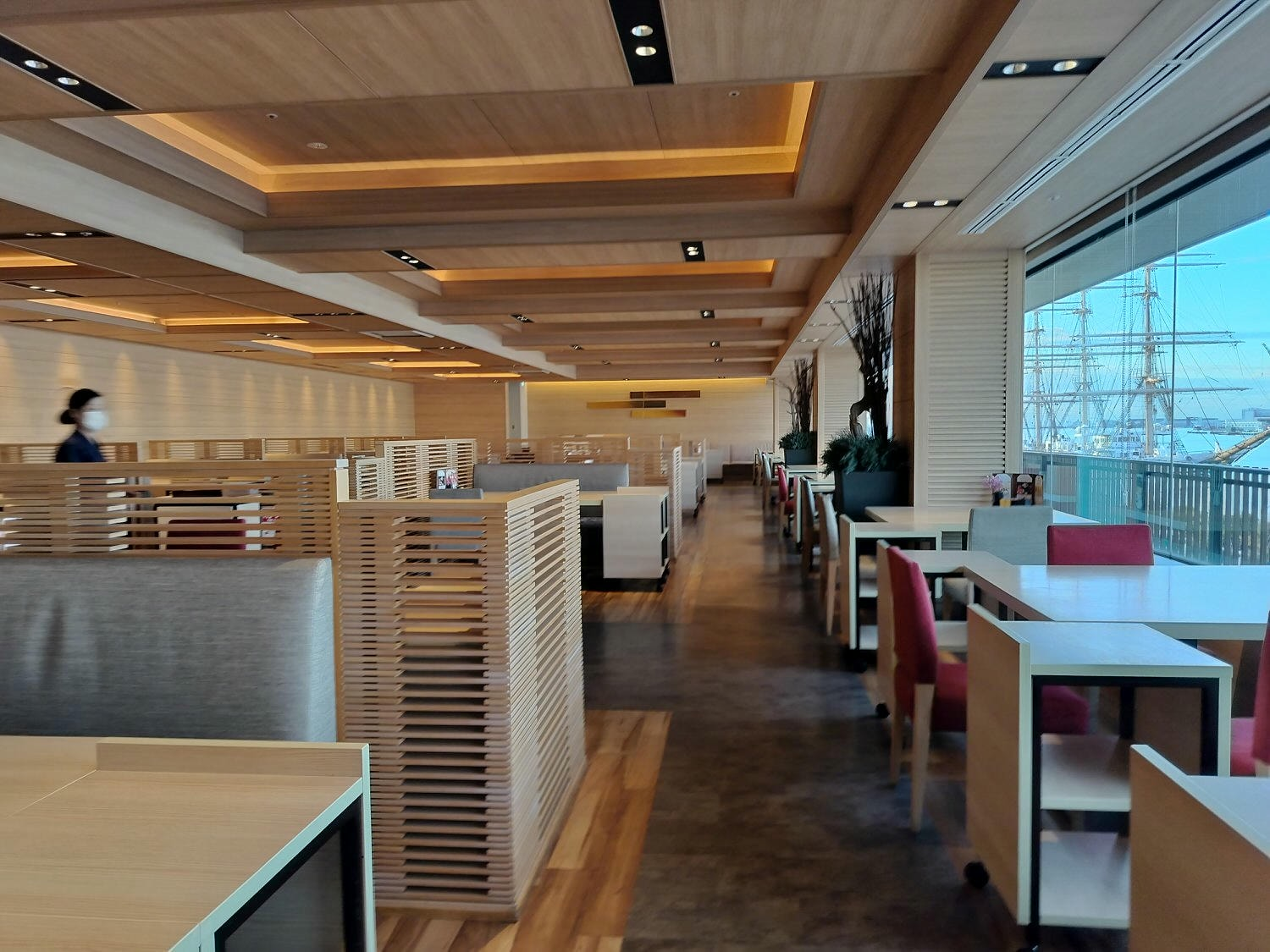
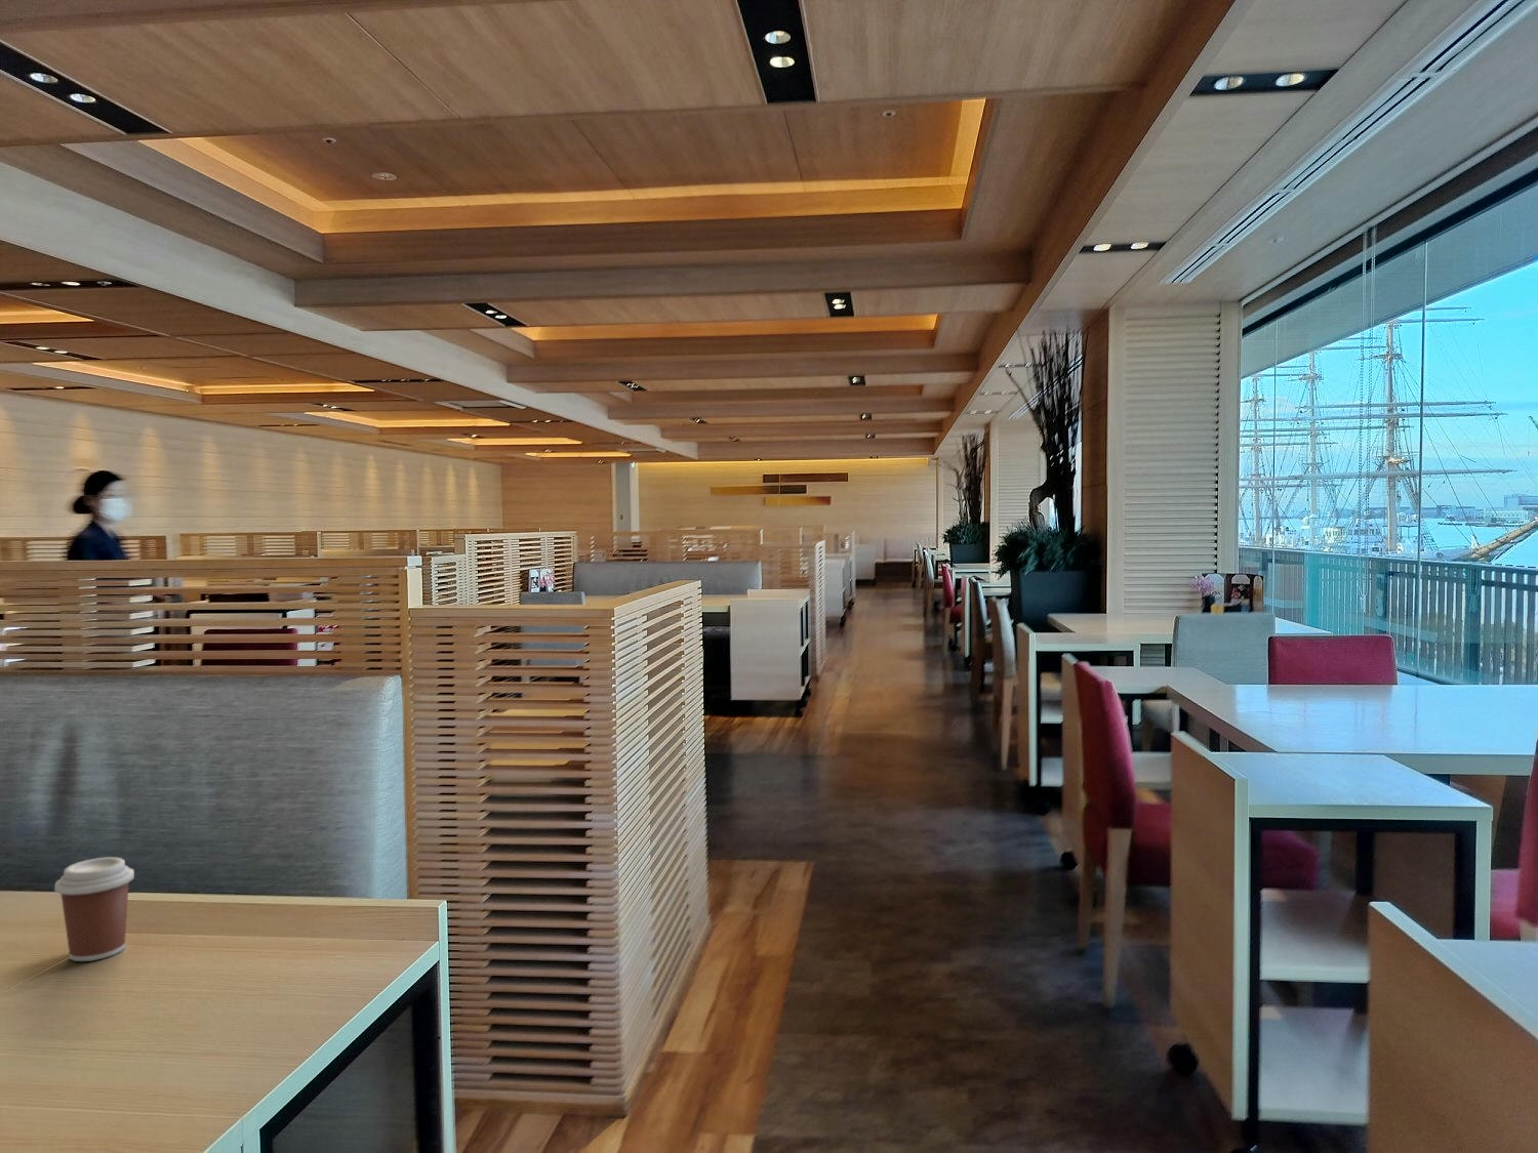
+ coffee cup [53,856,136,963]
